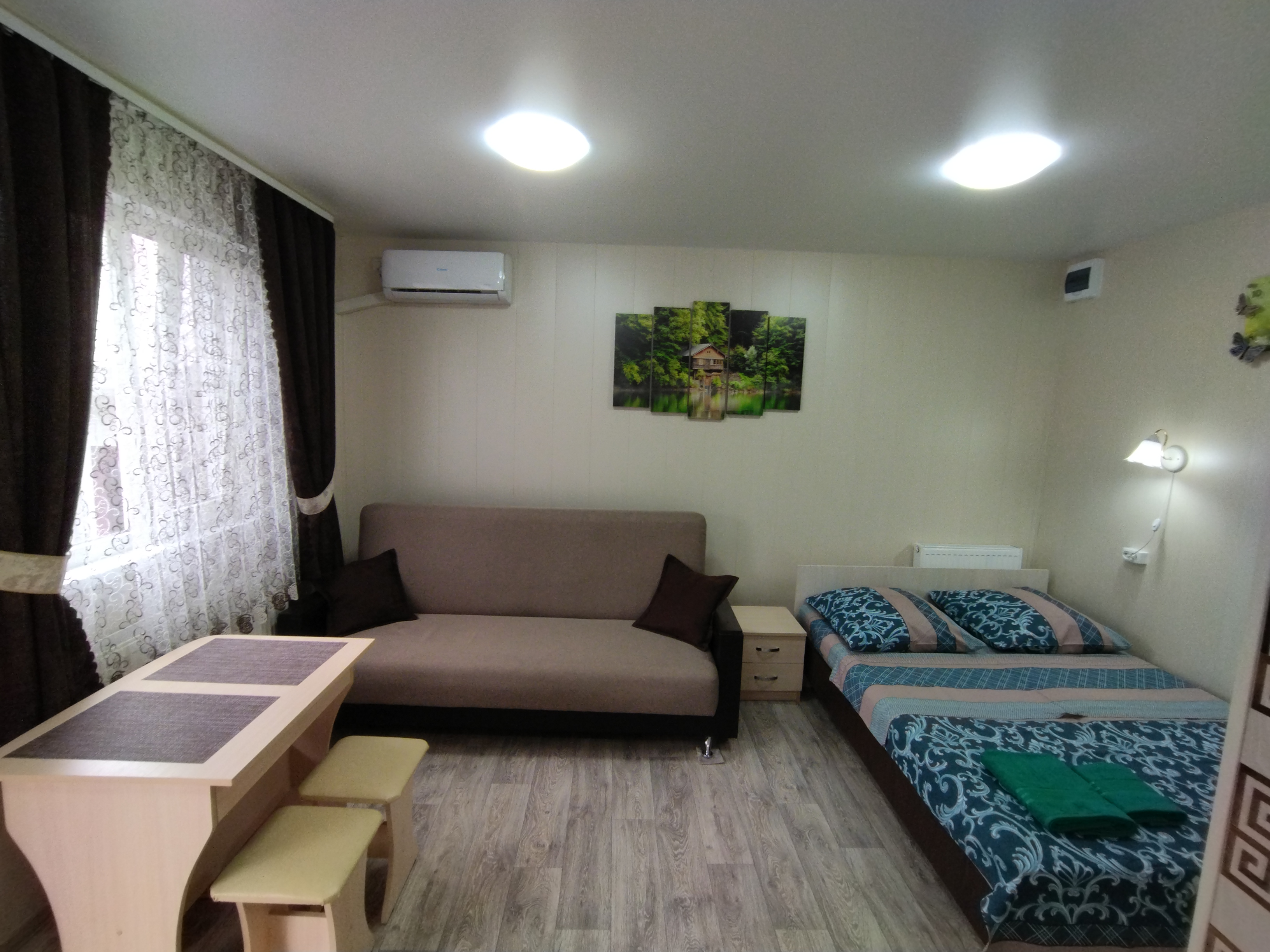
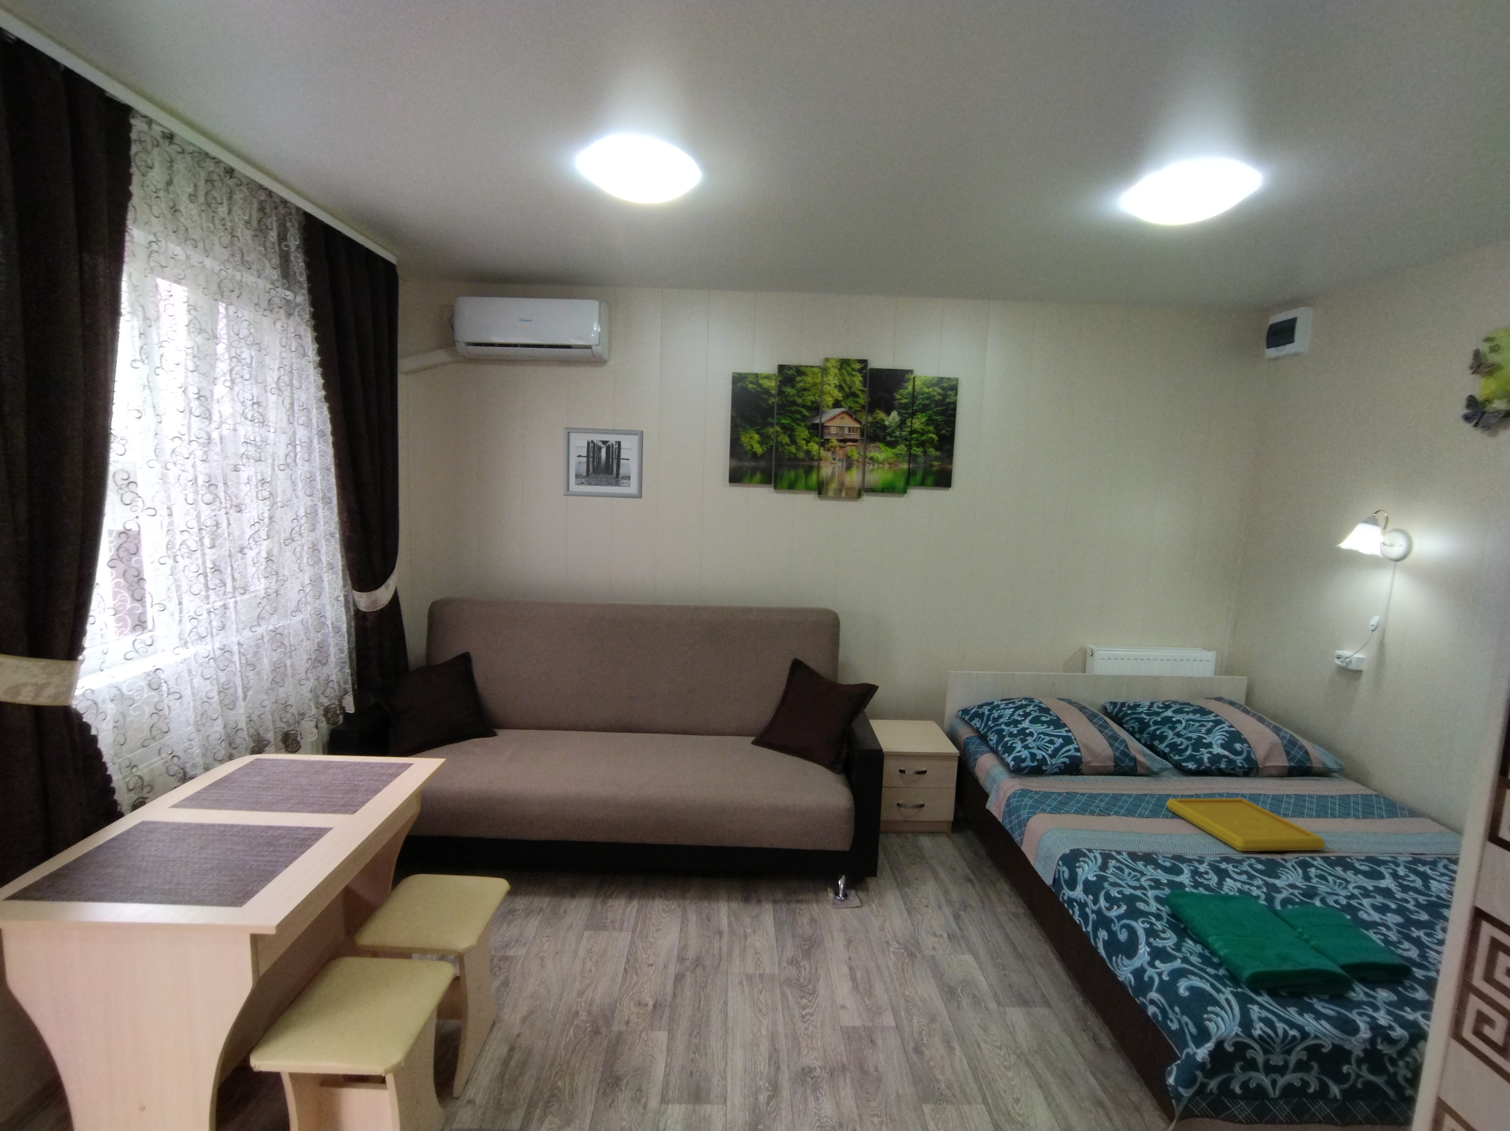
+ serving tray [1165,797,1326,852]
+ wall art [564,427,643,499]
